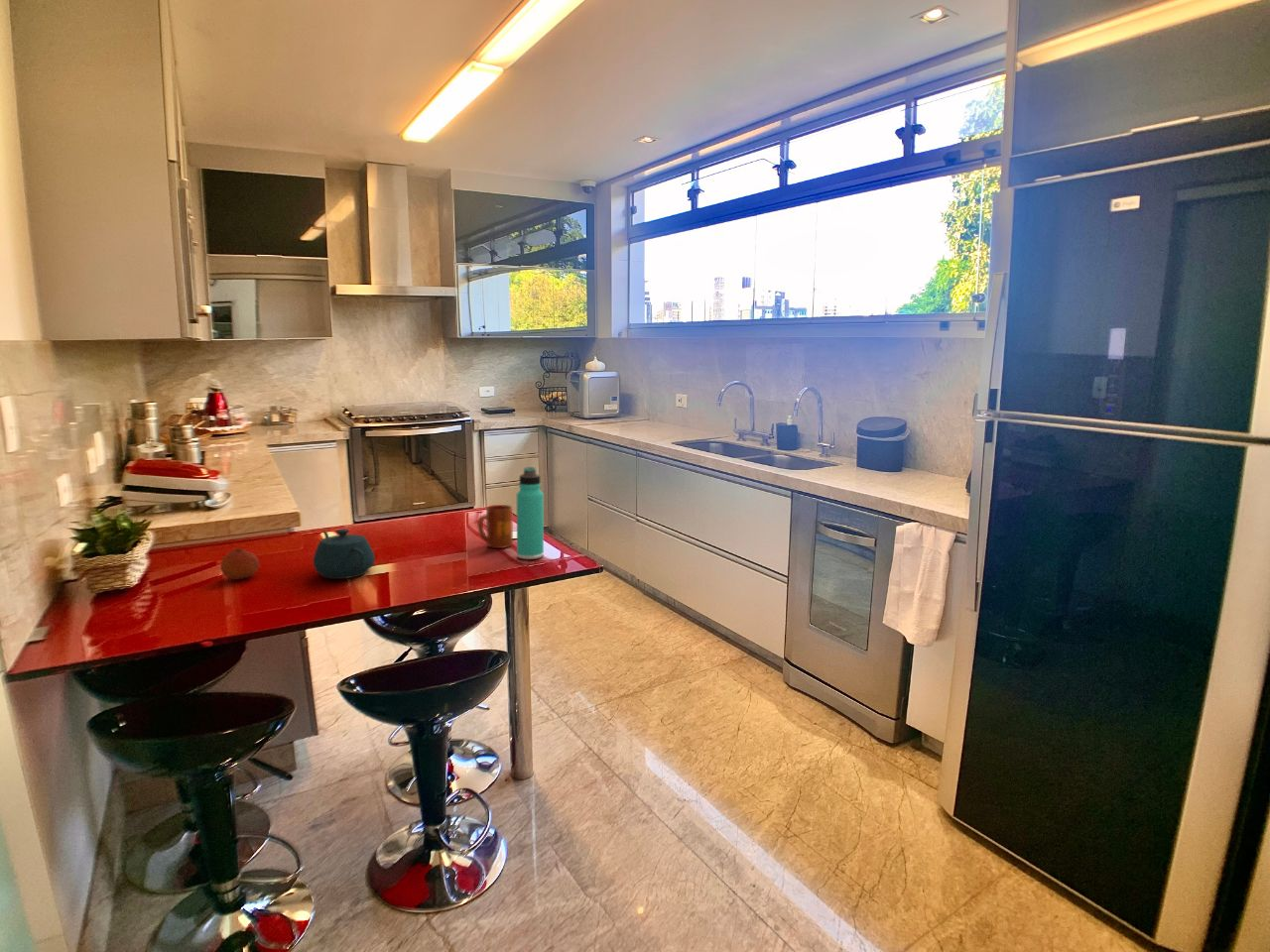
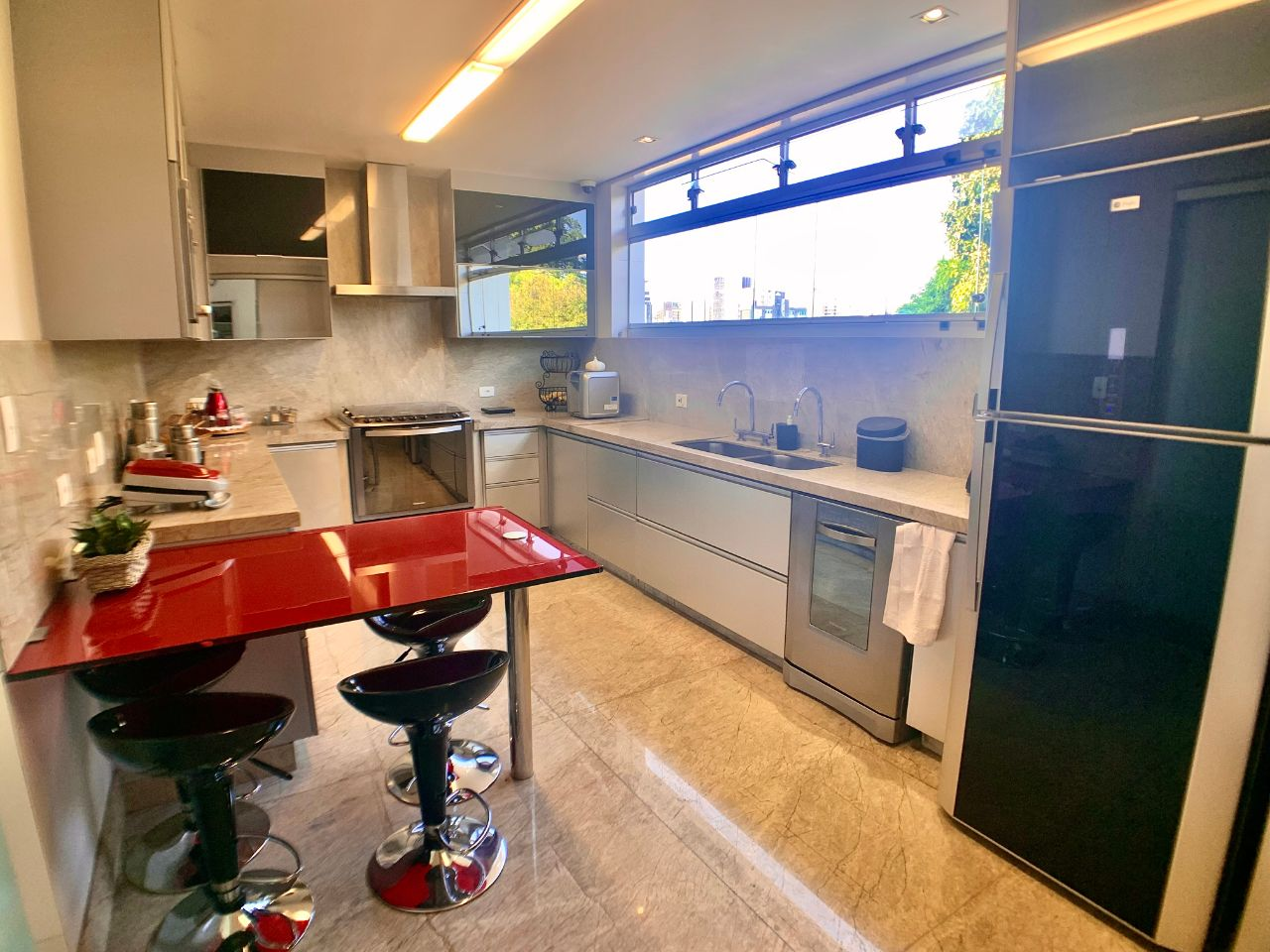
- fruit [219,547,261,581]
- thermos bottle [516,466,545,560]
- mug [476,504,514,549]
- teapot [312,529,376,580]
